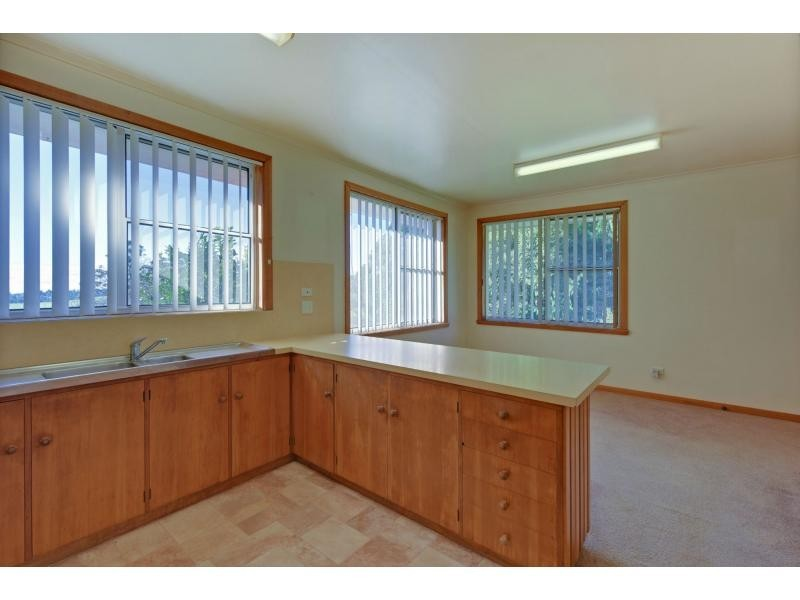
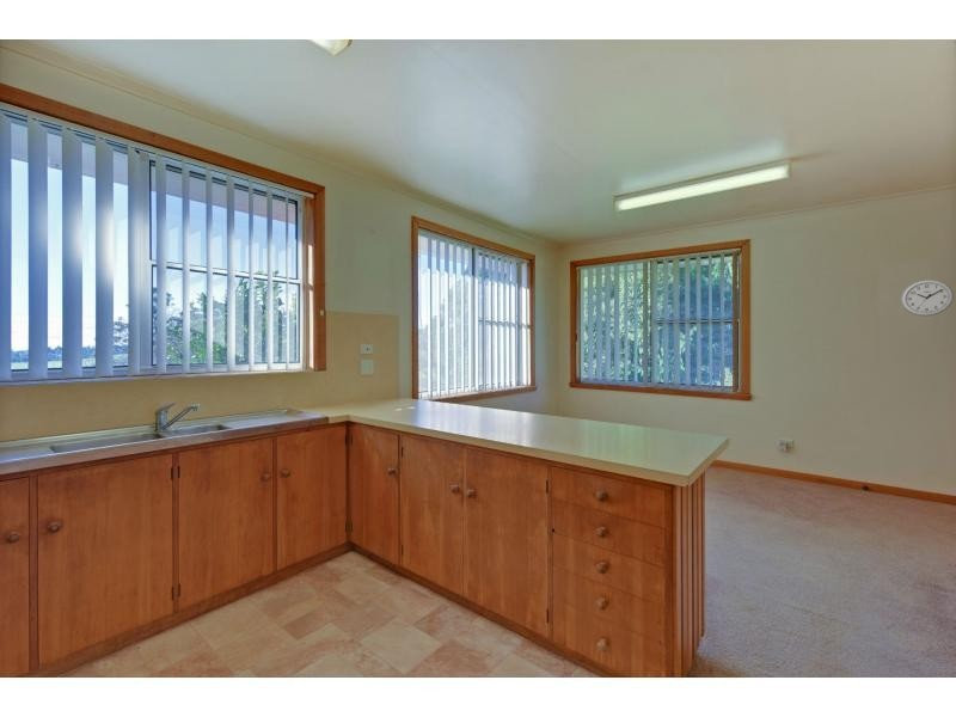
+ wall clock [900,278,955,318]
